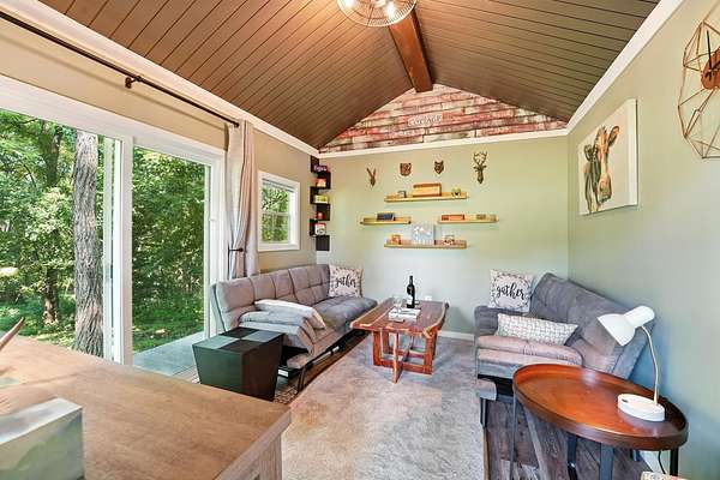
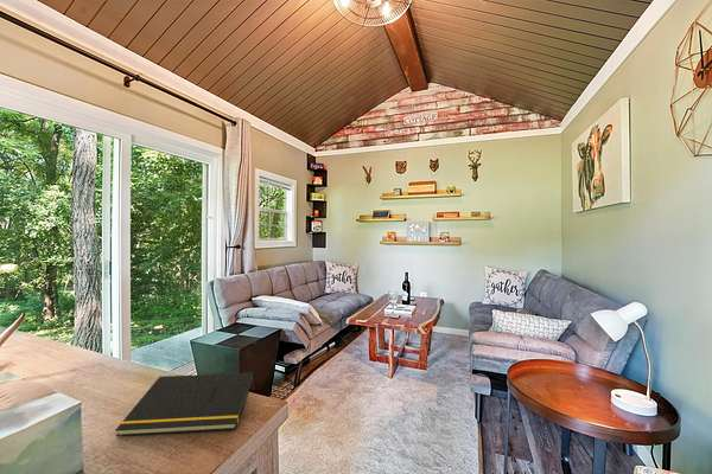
+ notepad [114,372,255,437]
